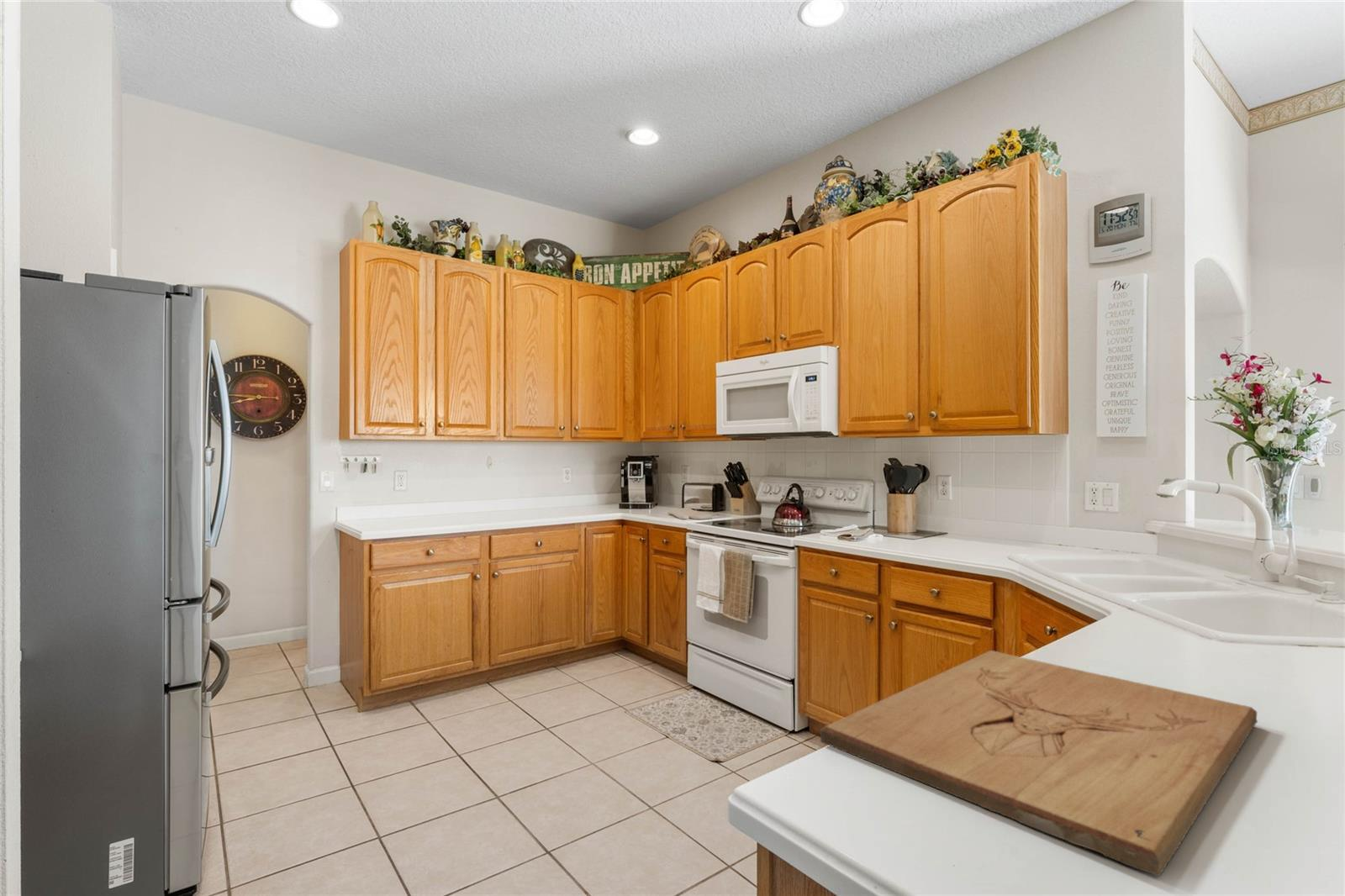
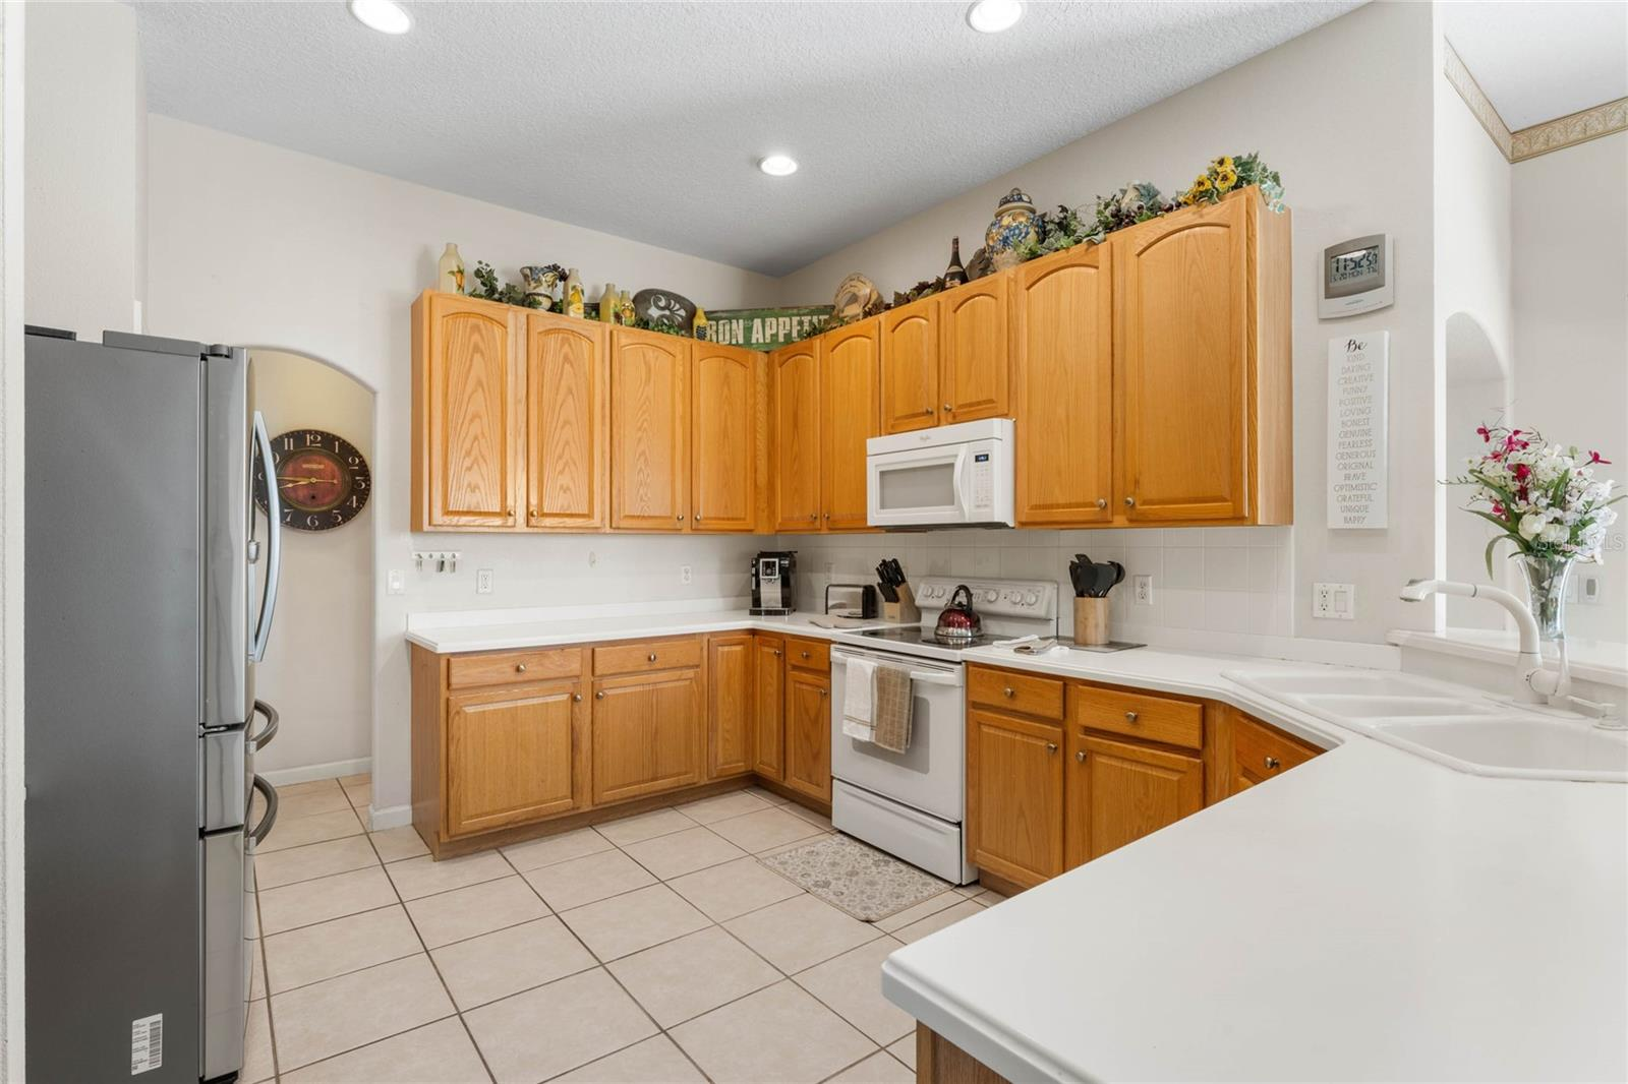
- cutting board [820,650,1258,878]
